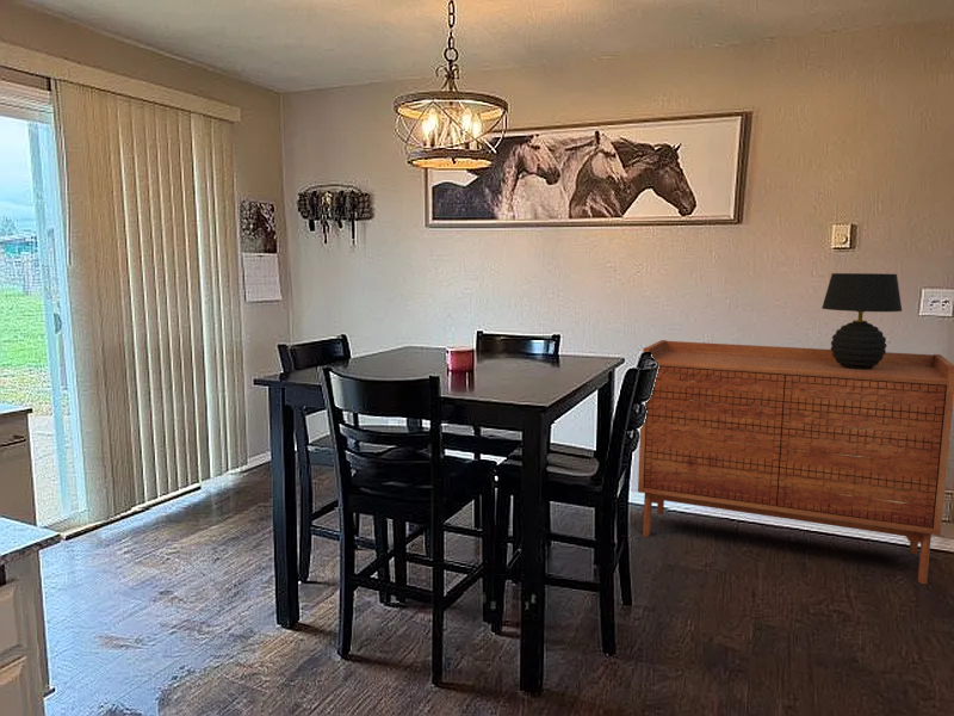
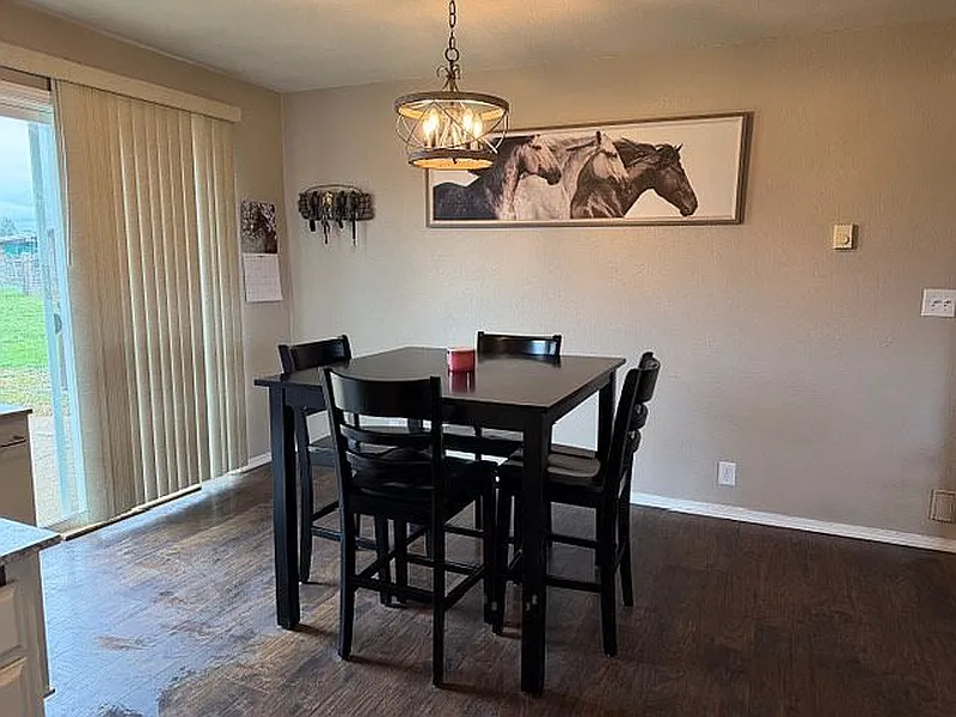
- table lamp [820,272,903,370]
- sideboard [637,339,954,585]
